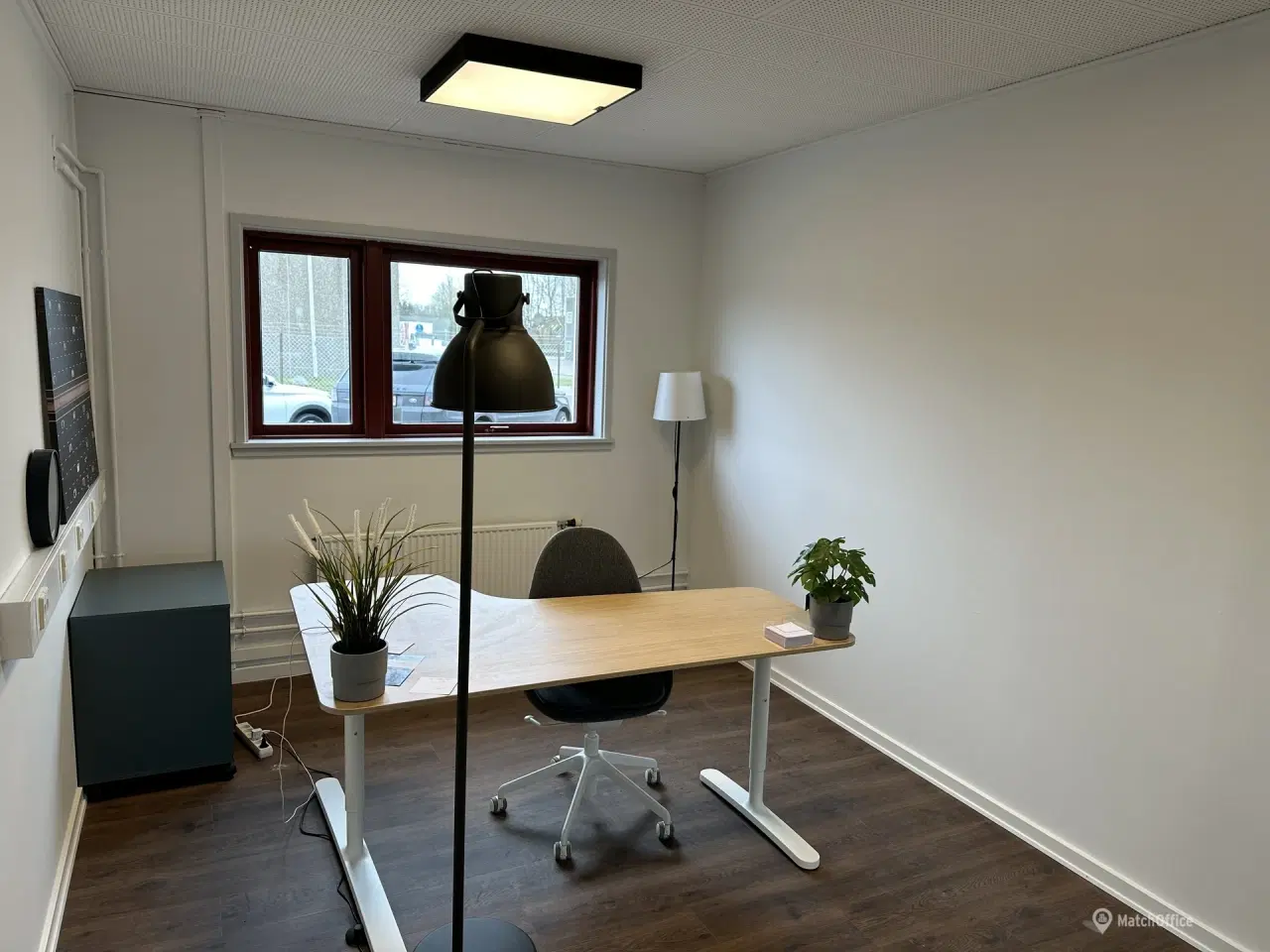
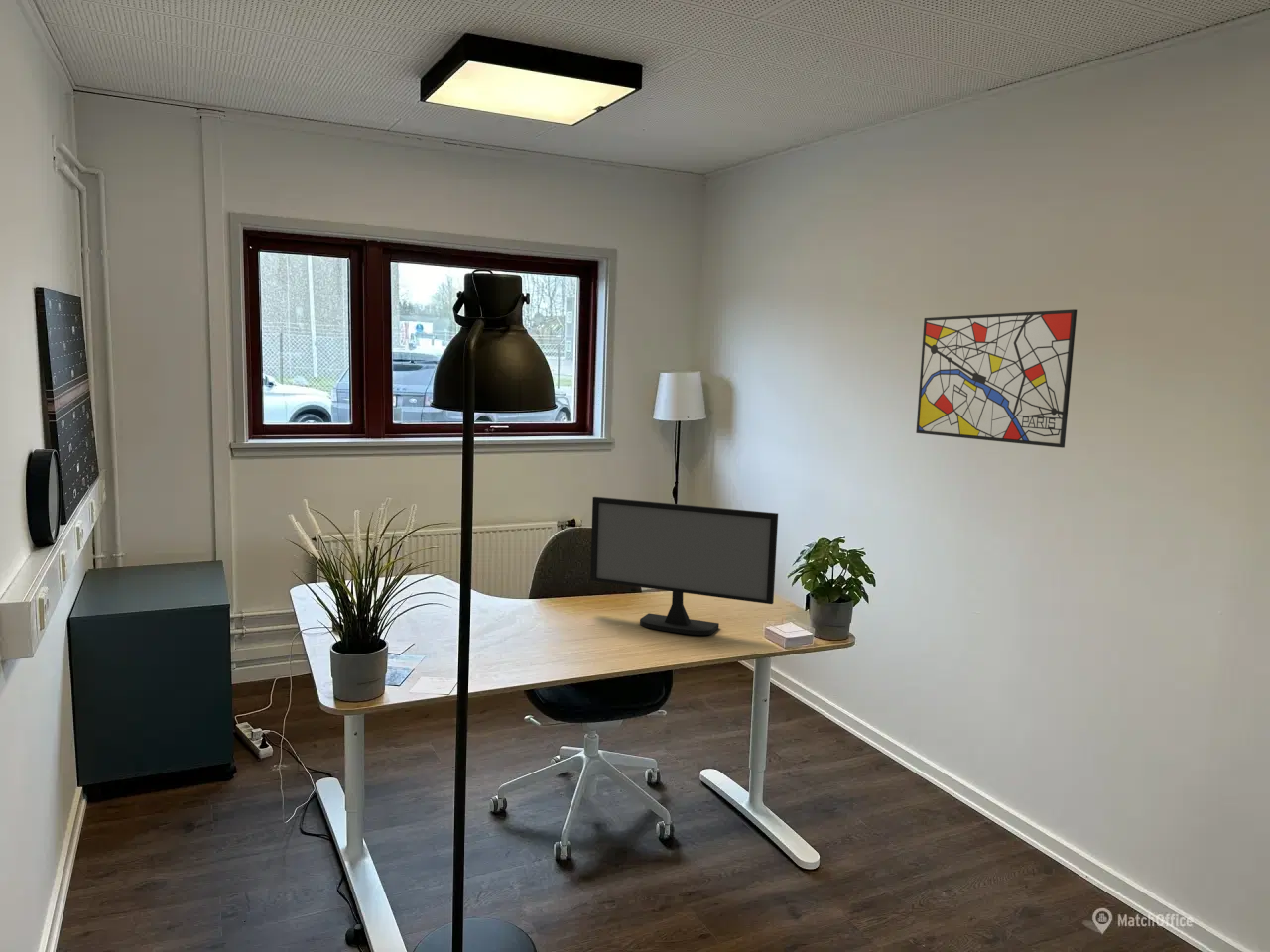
+ wall art [915,308,1078,449]
+ computer monitor [589,496,779,636]
